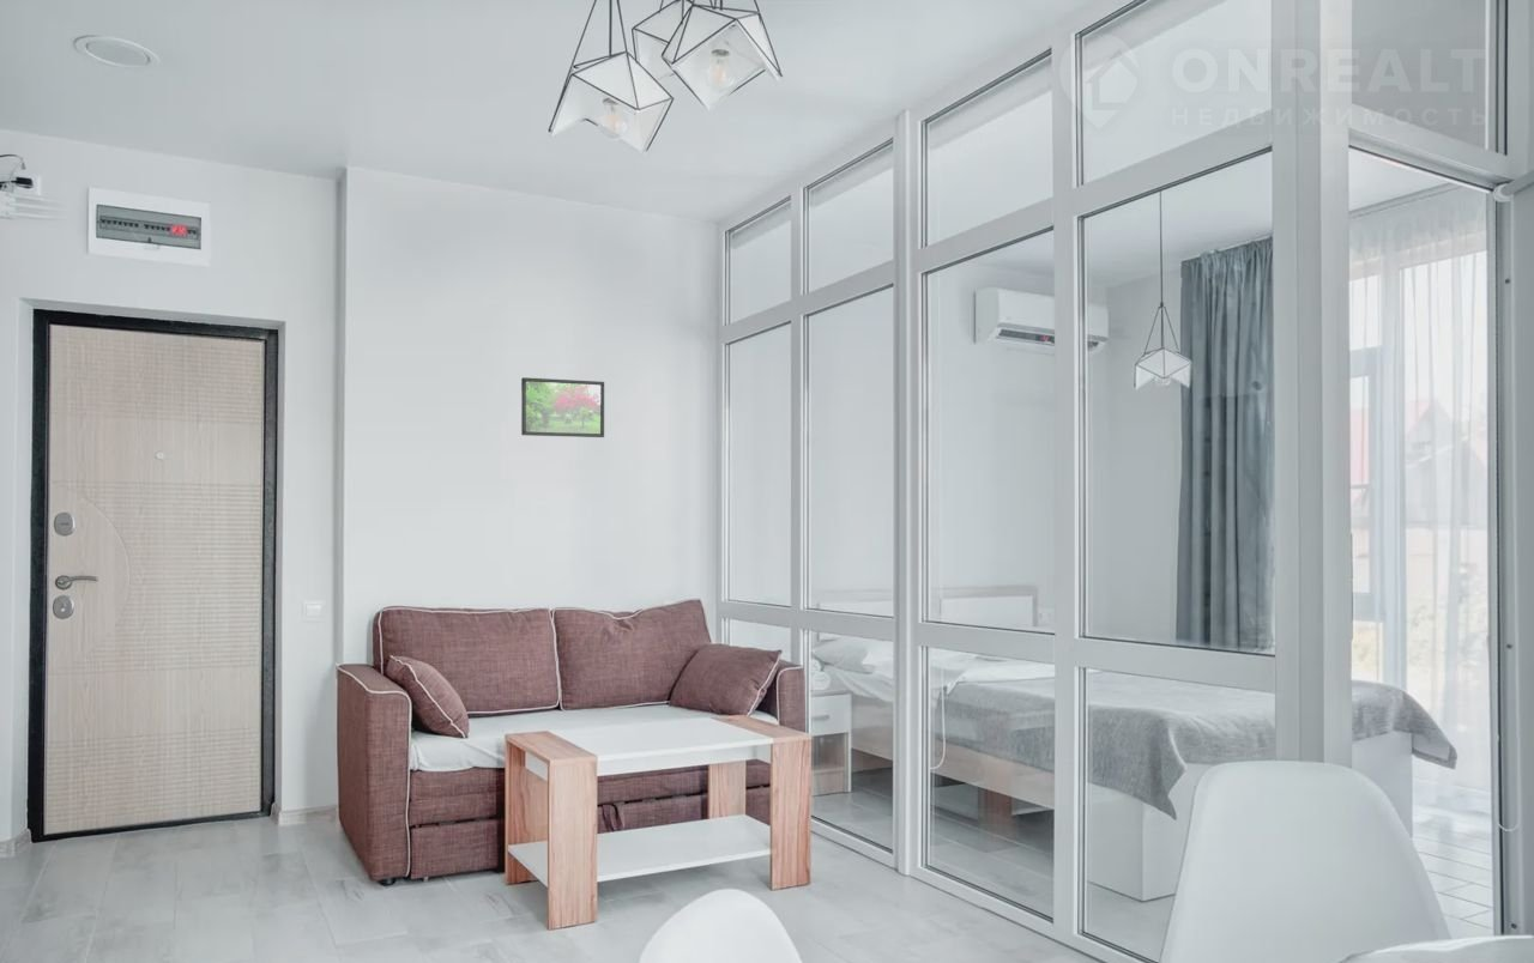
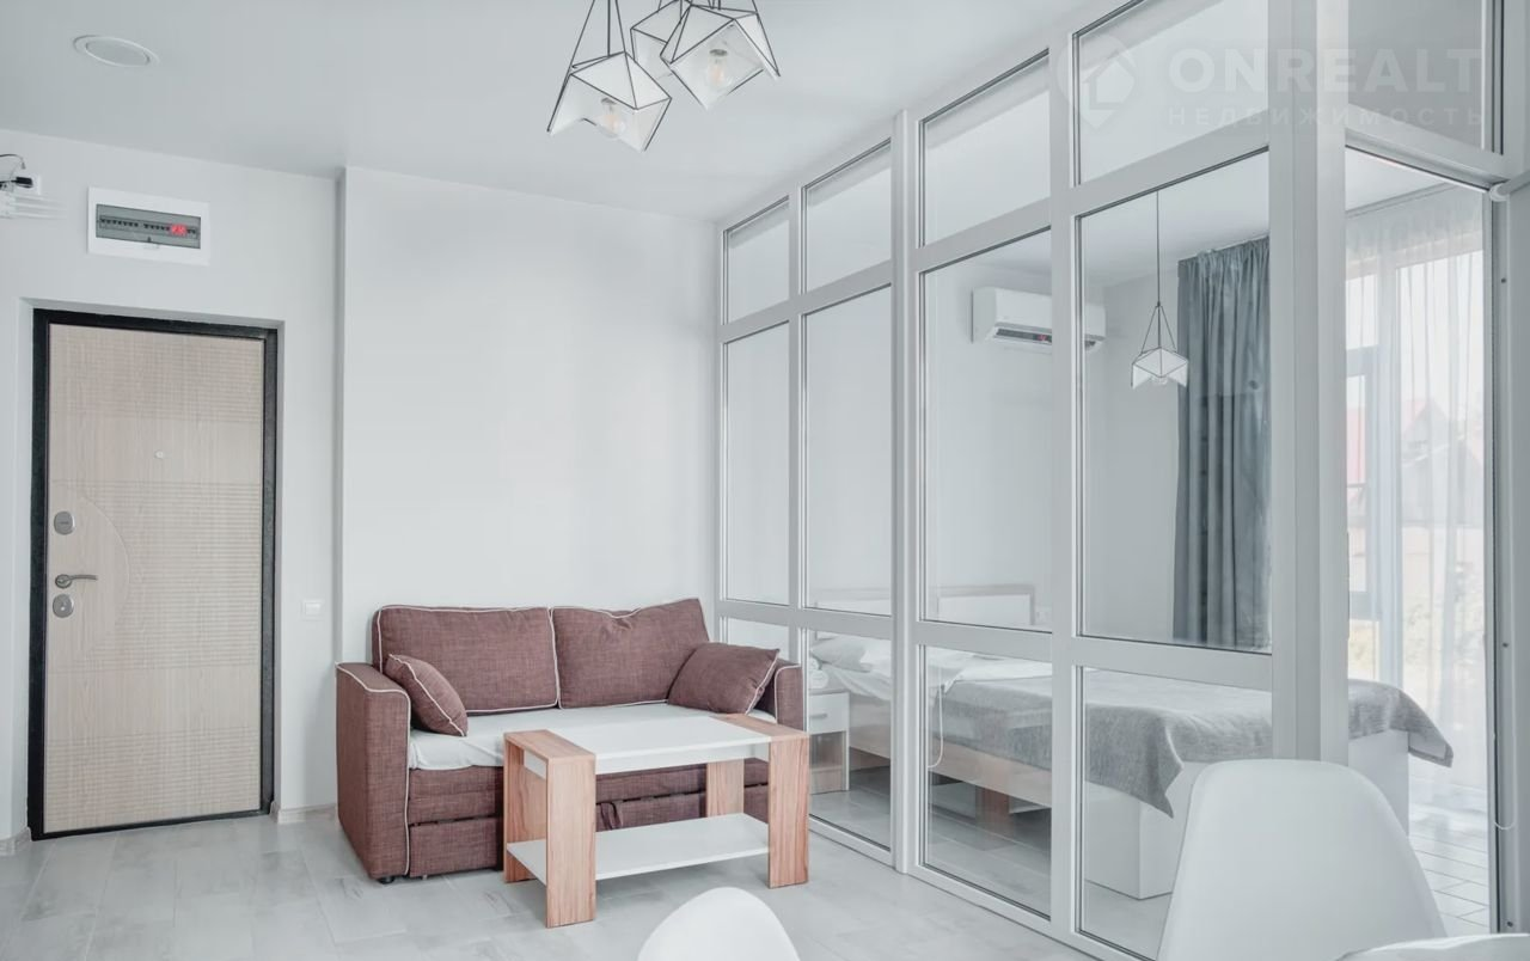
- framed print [520,376,605,438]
